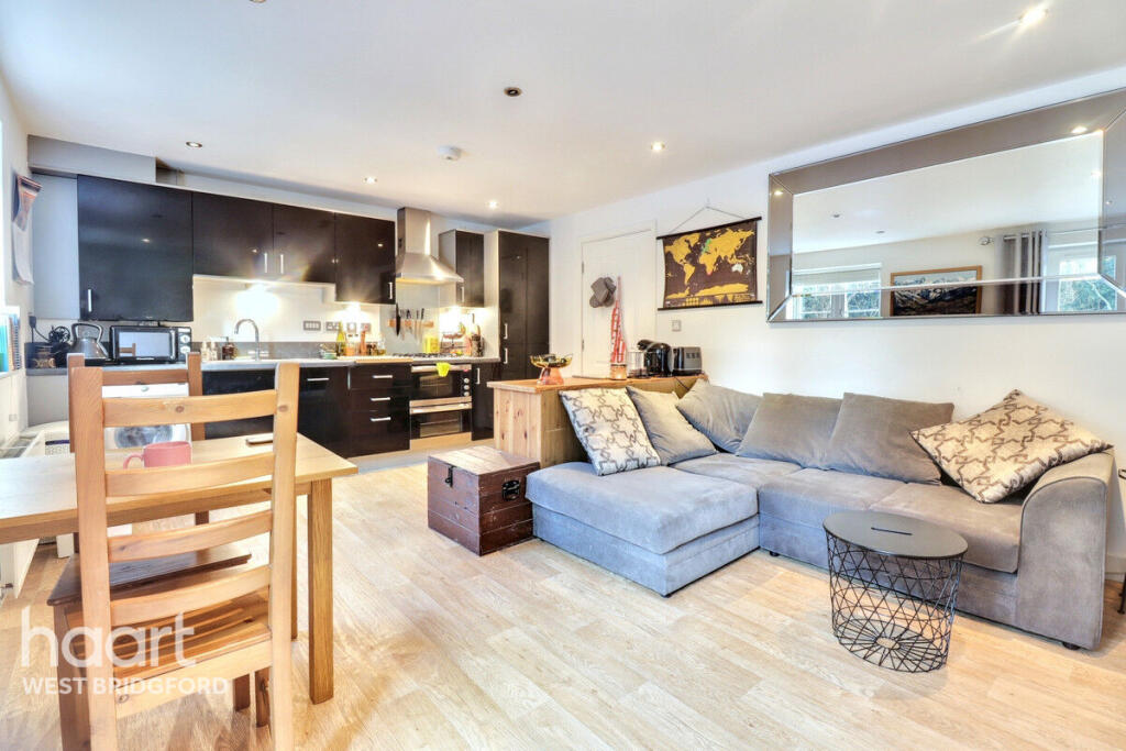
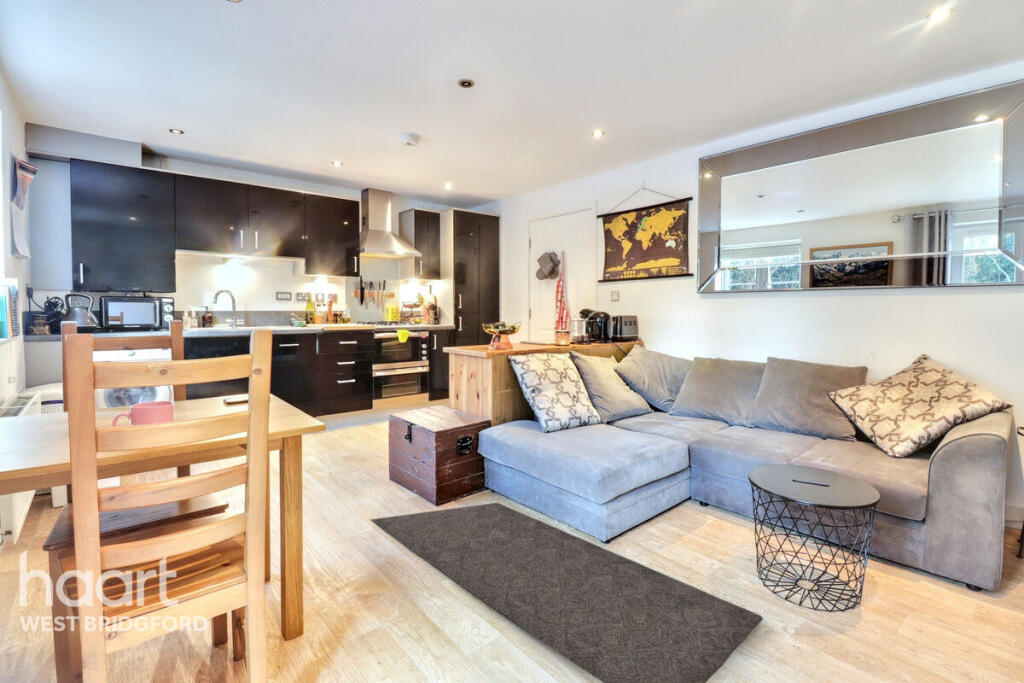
+ rug [369,502,764,683]
